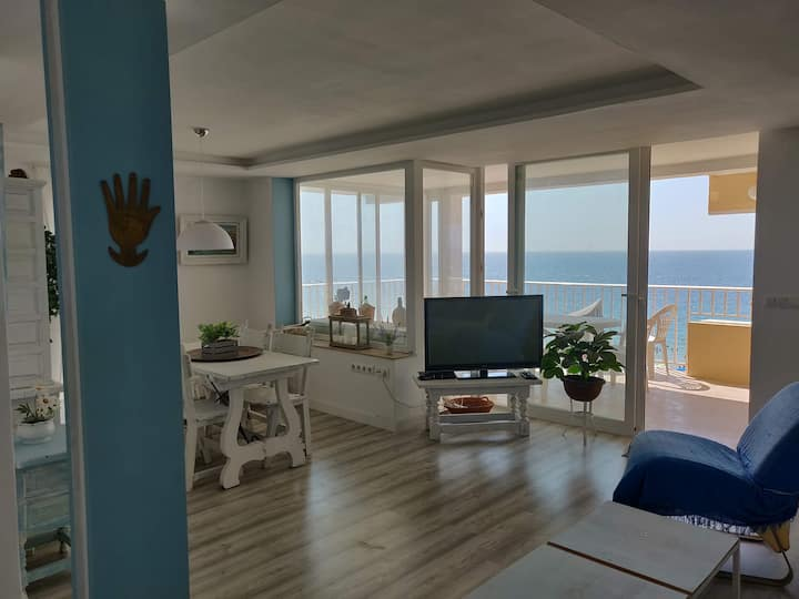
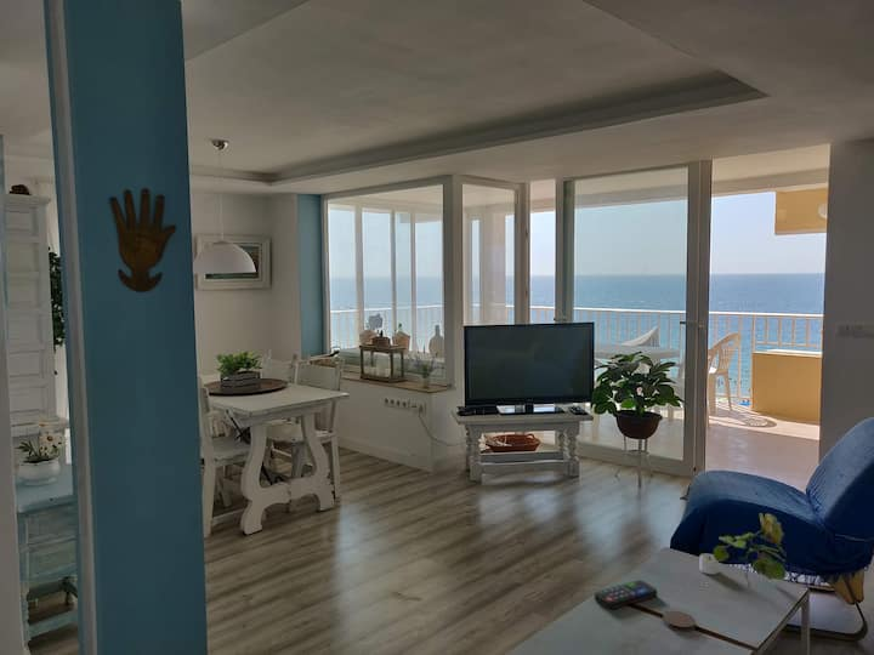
+ coaster [662,610,697,632]
+ flower [713,512,788,590]
+ remote control [594,579,658,610]
+ candle [698,553,720,576]
